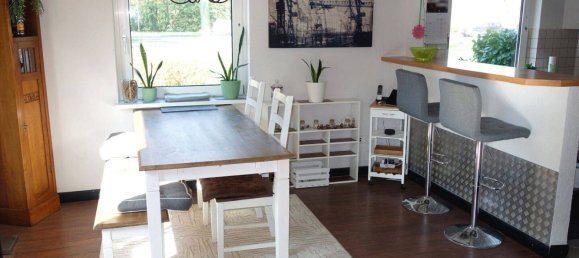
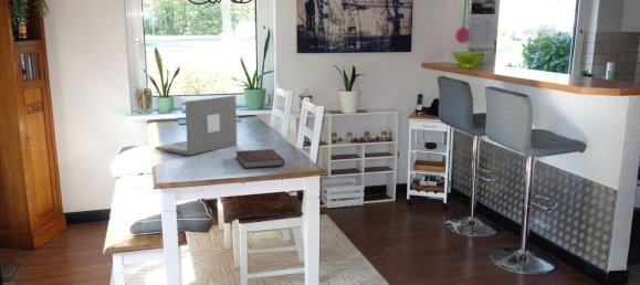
+ notebook [234,148,285,169]
+ laptop [154,95,239,156]
